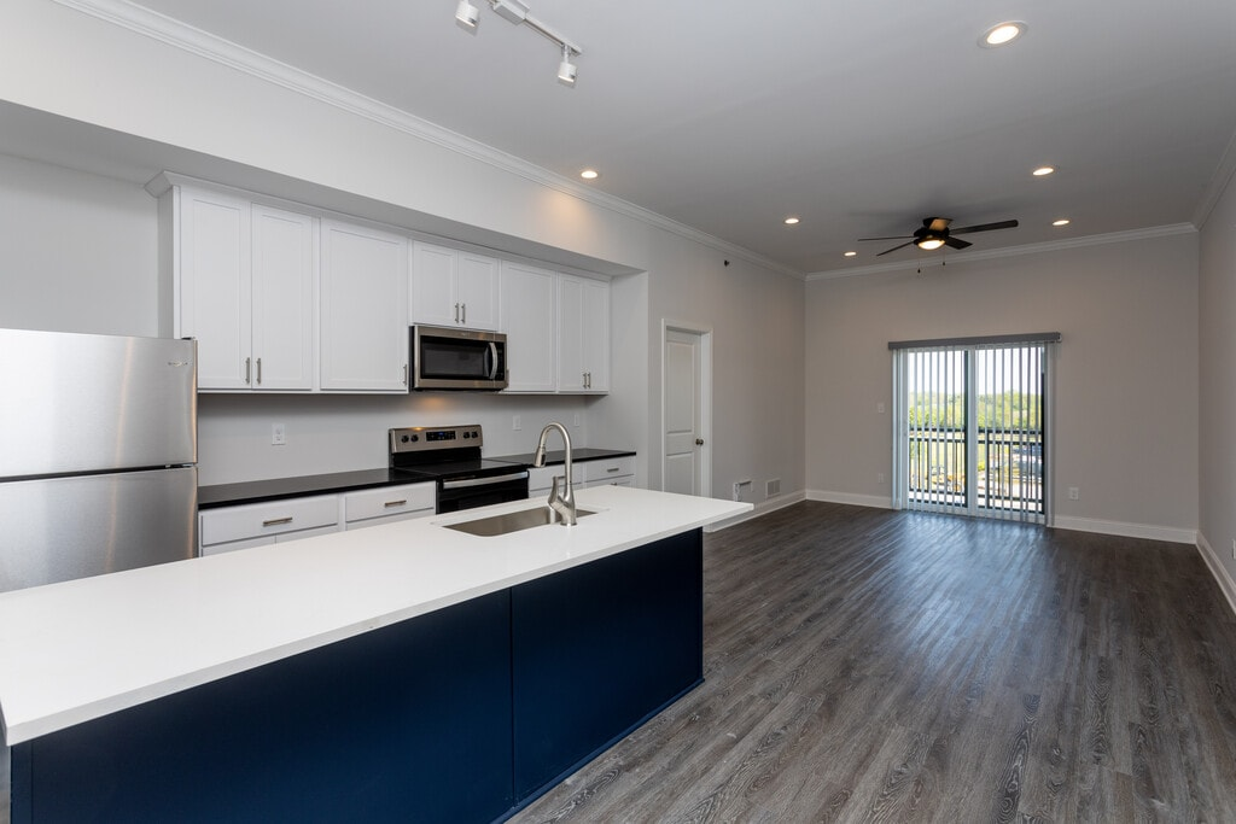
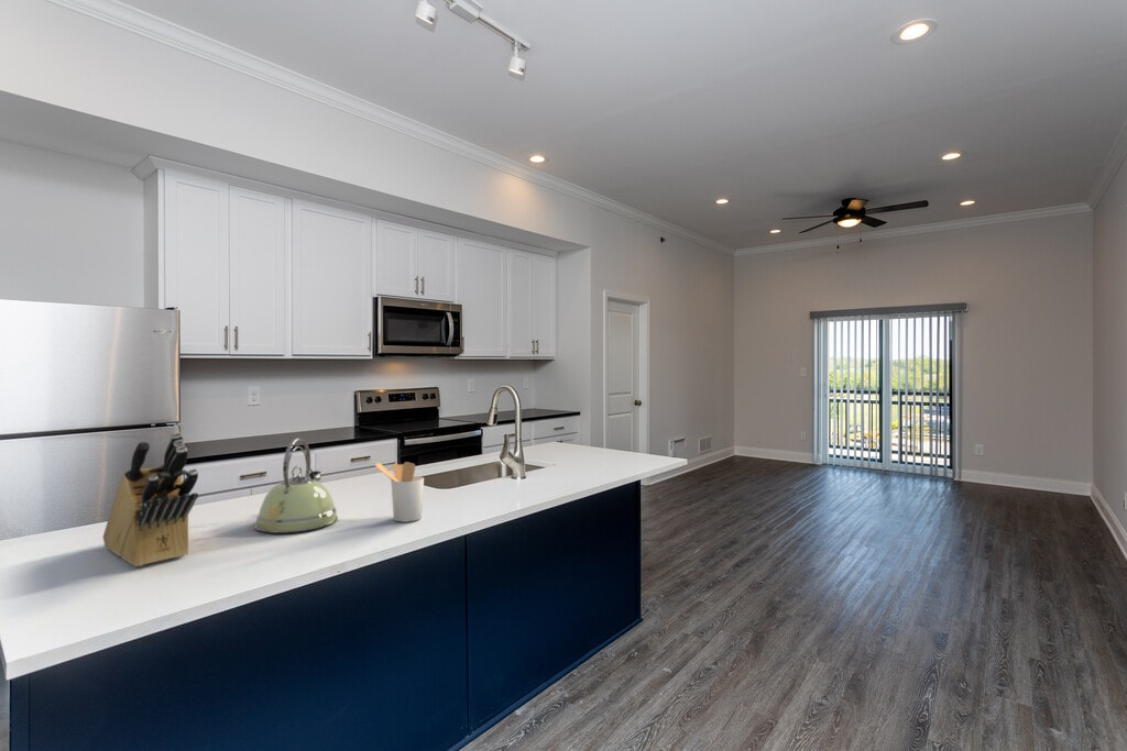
+ knife block [102,431,199,567]
+ utensil holder [374,461,425,522]
+ kettle [254,437,339,534]
